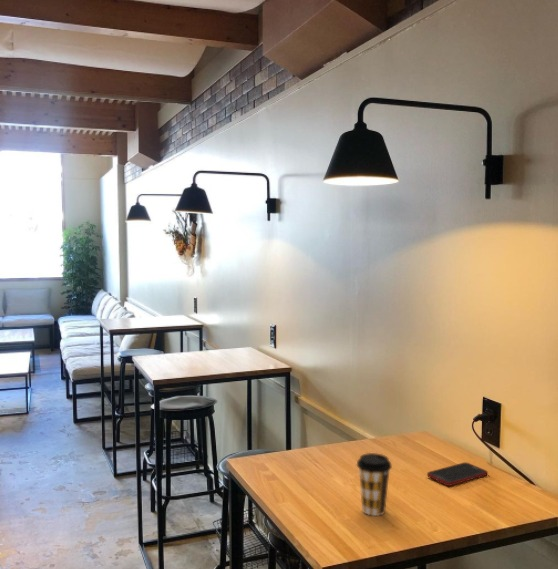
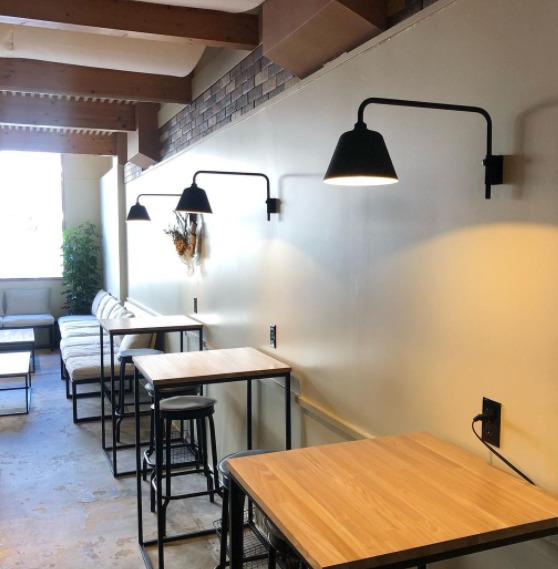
- coffee cup [356,452,393,517]
- cell phone [426,461,489,487]
